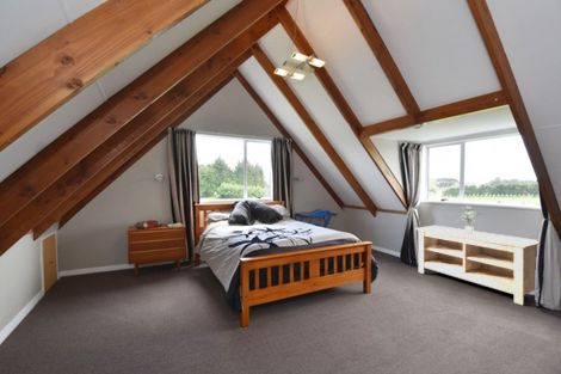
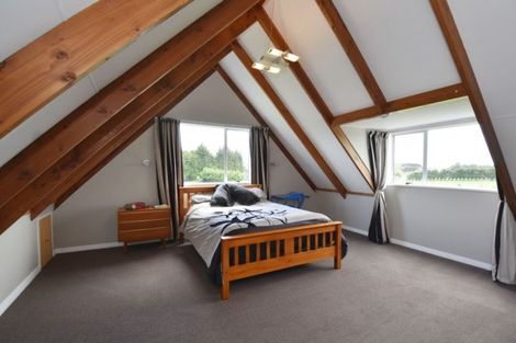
- storage bench [414,225,540,306]
- potted plant [457,206,482,234]
